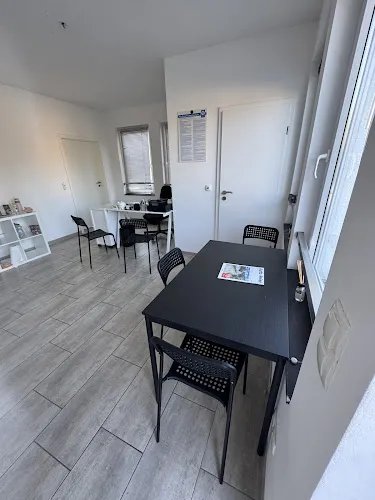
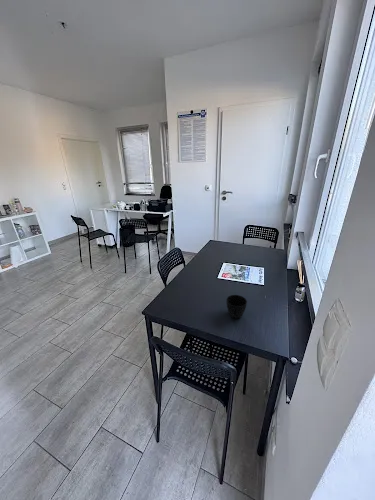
+ cup [225,294,248,320]
